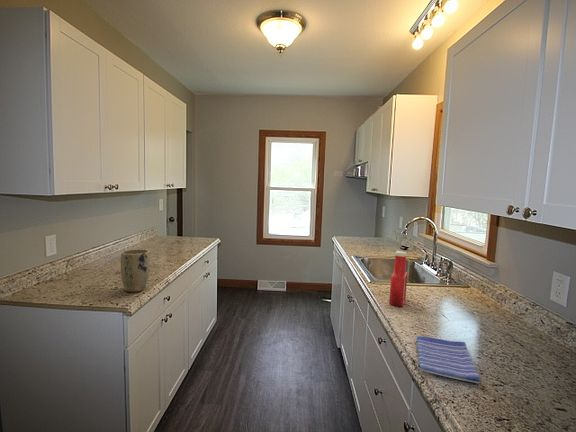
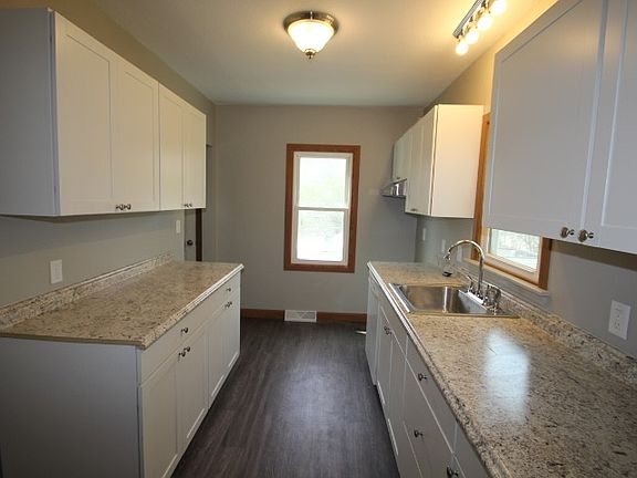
- plant pot [120,248,151,293]
- dish towel [416,335,481,385]
- soap bottle [388,250,408,307]
